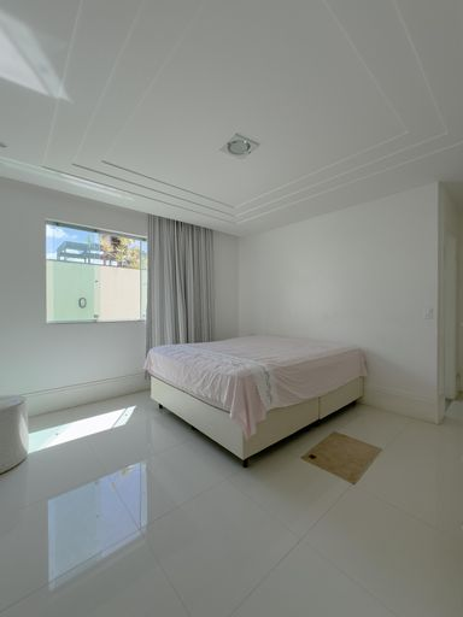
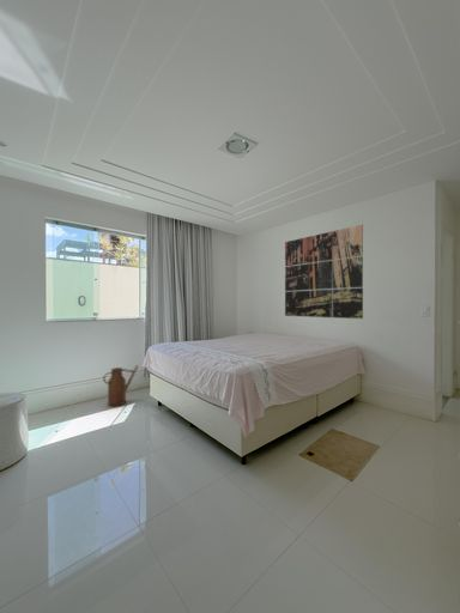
+ watering can [102,364,139,407]
+ wall art [284,224,364,320]
